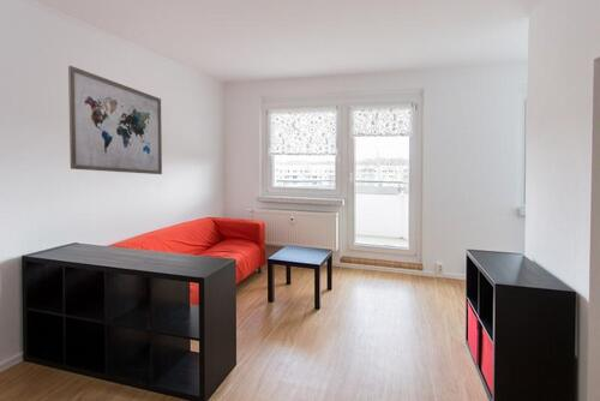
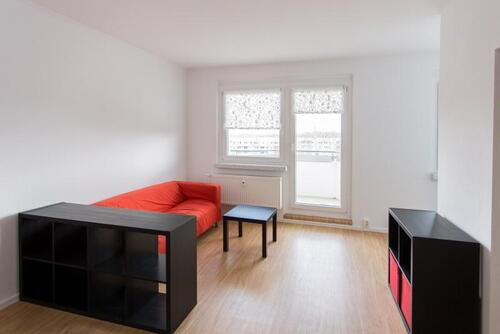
- wall art [67,65,163,175]
